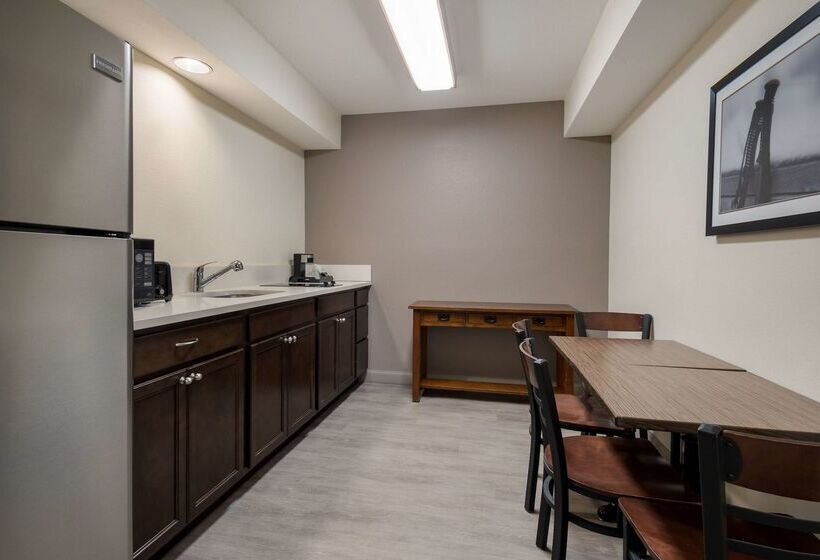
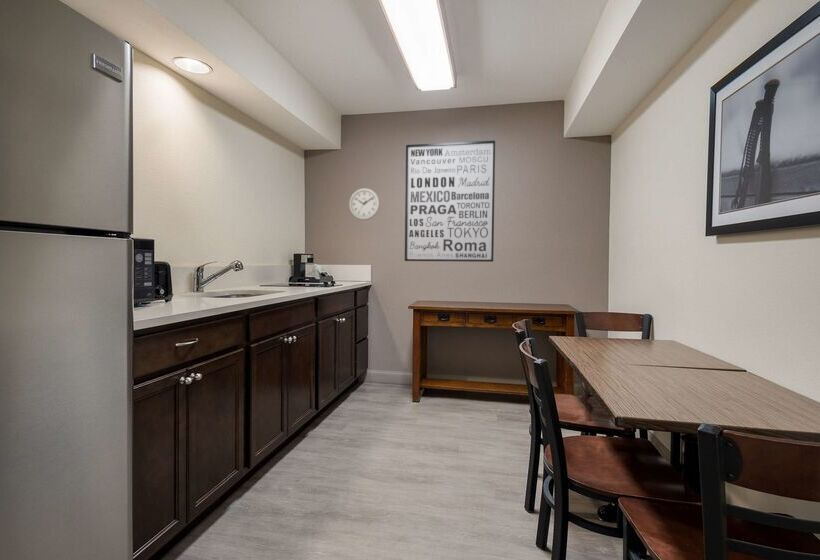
+ wall art [404,140,496,263]
+ wall clock [348,187,381,221]
